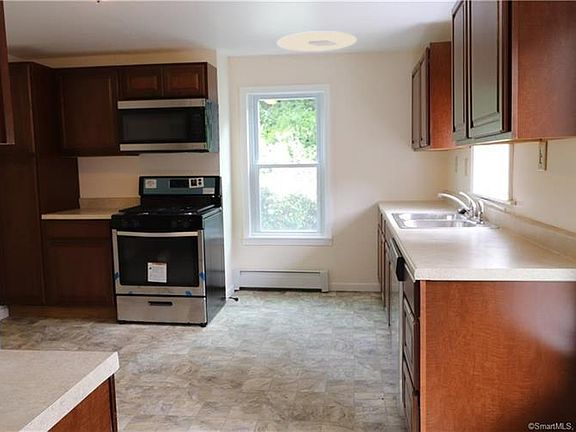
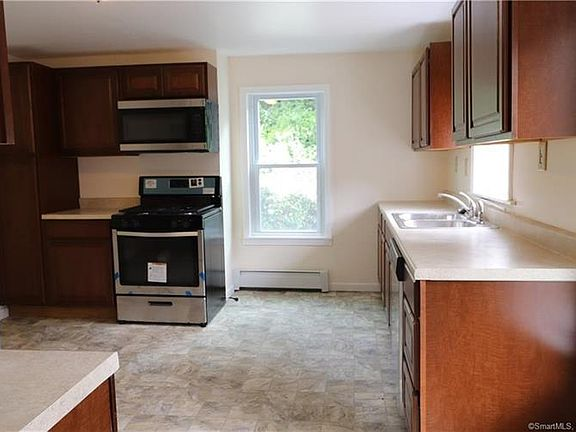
- ceiling light [276,30,358,53]
